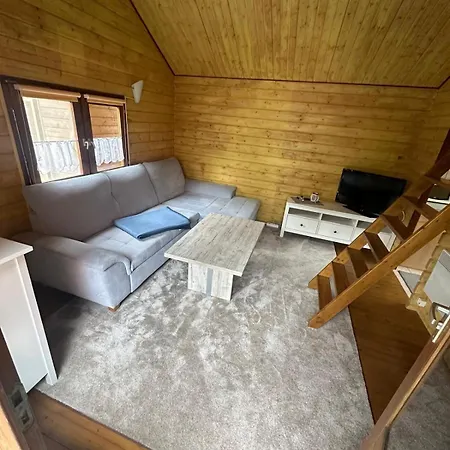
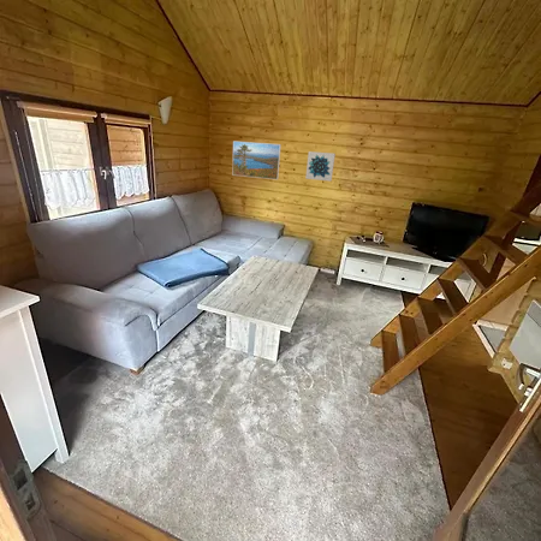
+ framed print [231,139,281,180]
+ wall art [304,150,337,183]
